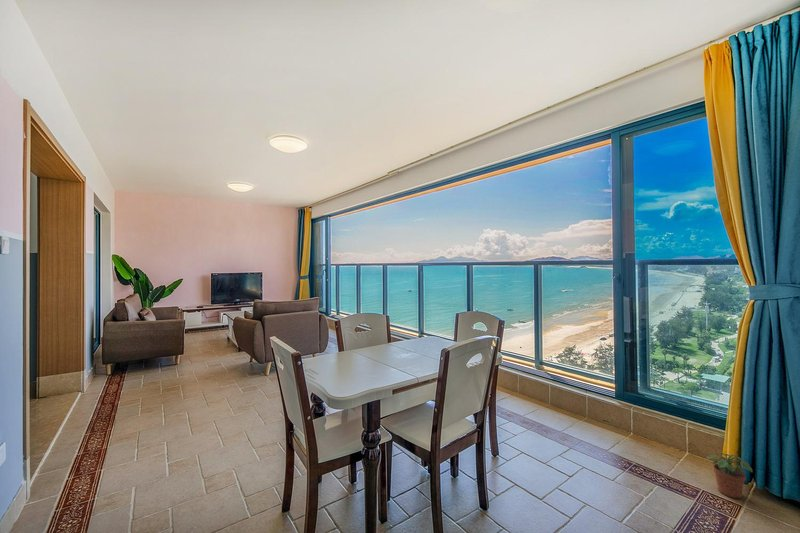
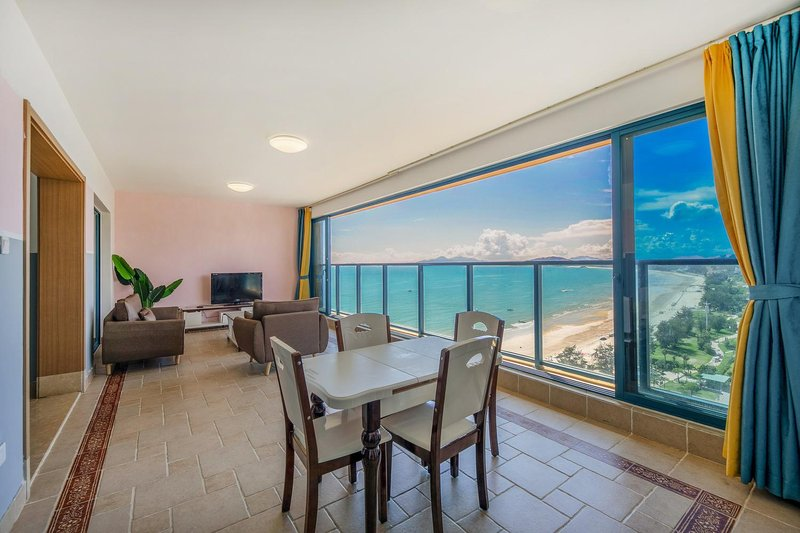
- potted plant [705,451,753,499]
